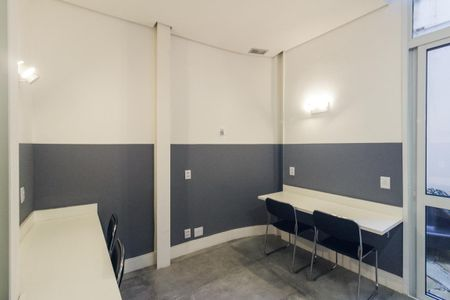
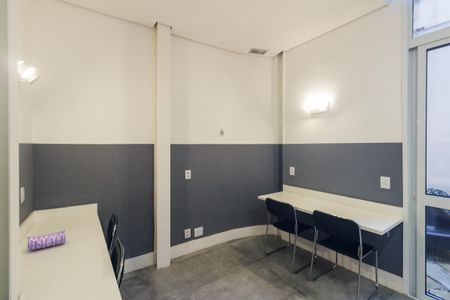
+ pencil case [26,229,66,252]
